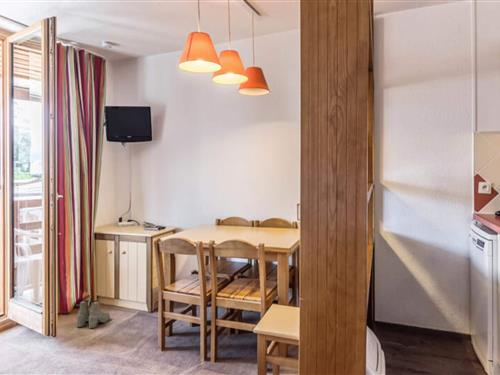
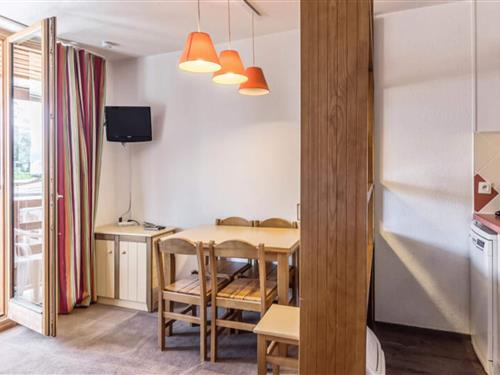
- boots [76,299,111,330]
